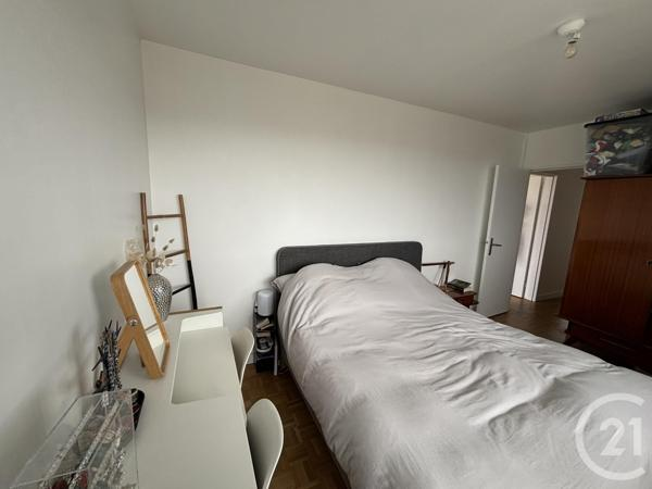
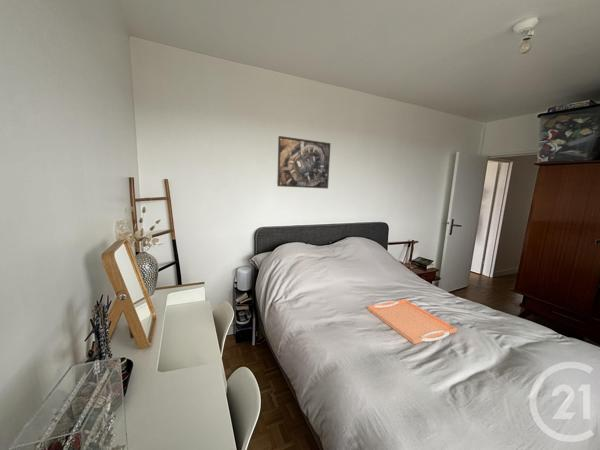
+ serving tray [366,298,458,345]
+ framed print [276,135,332,190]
